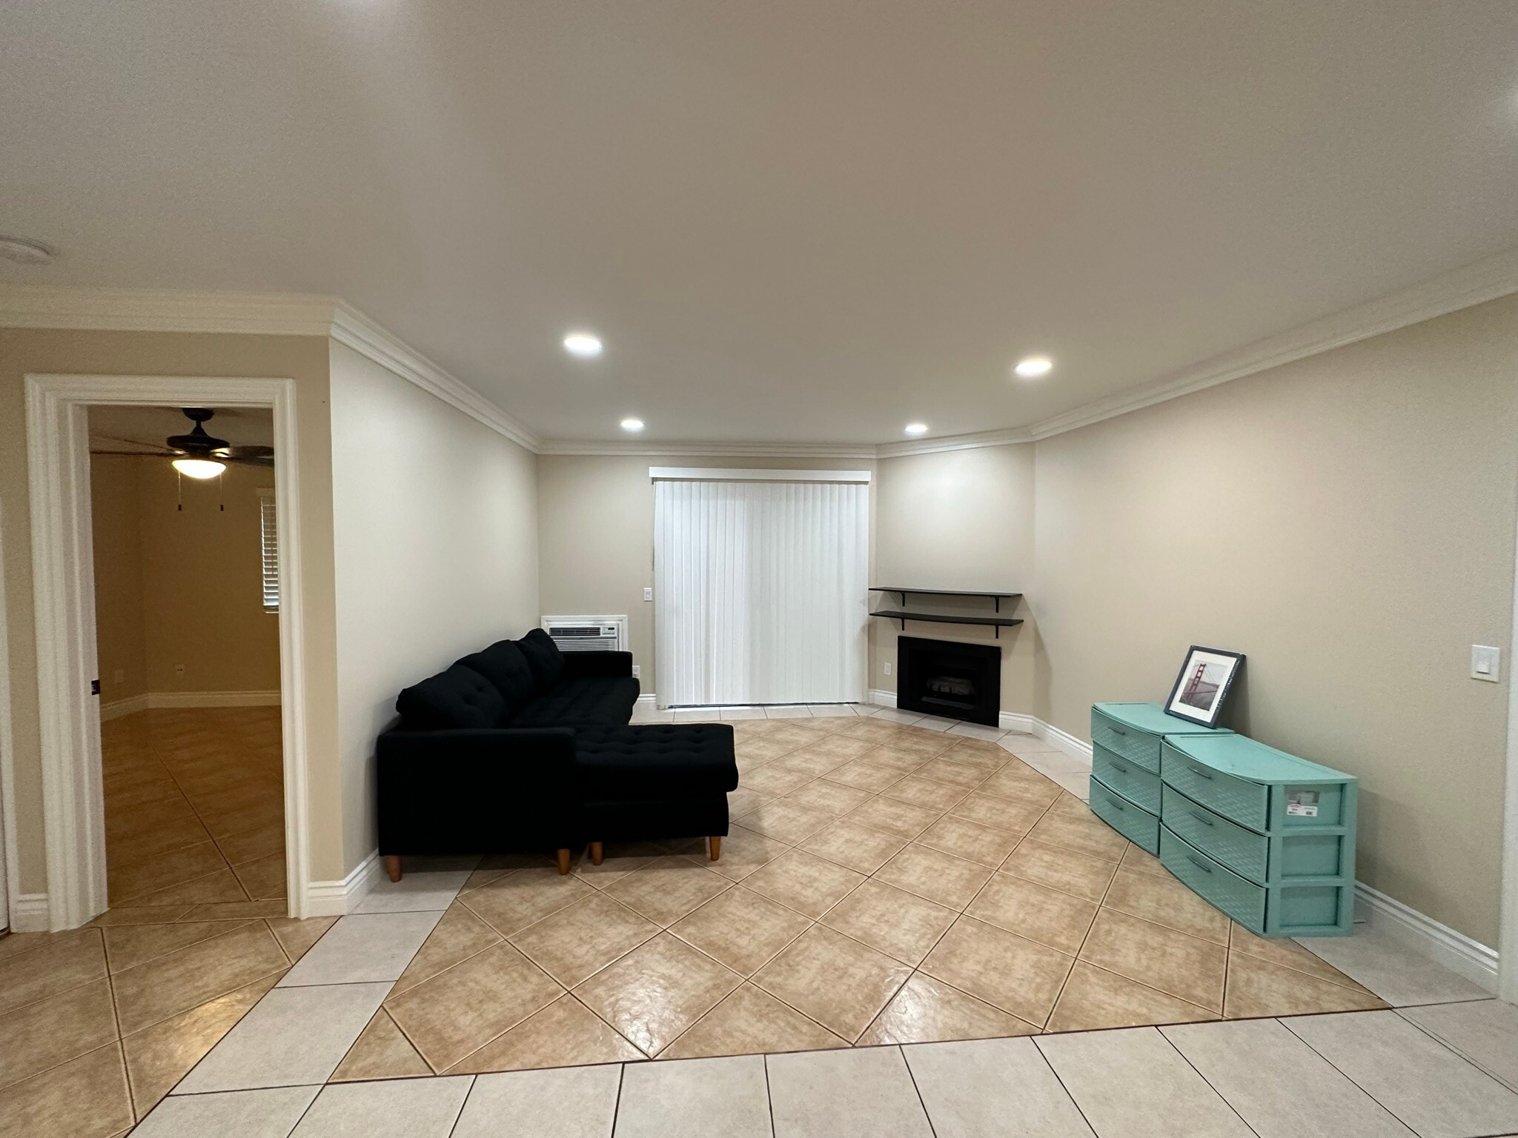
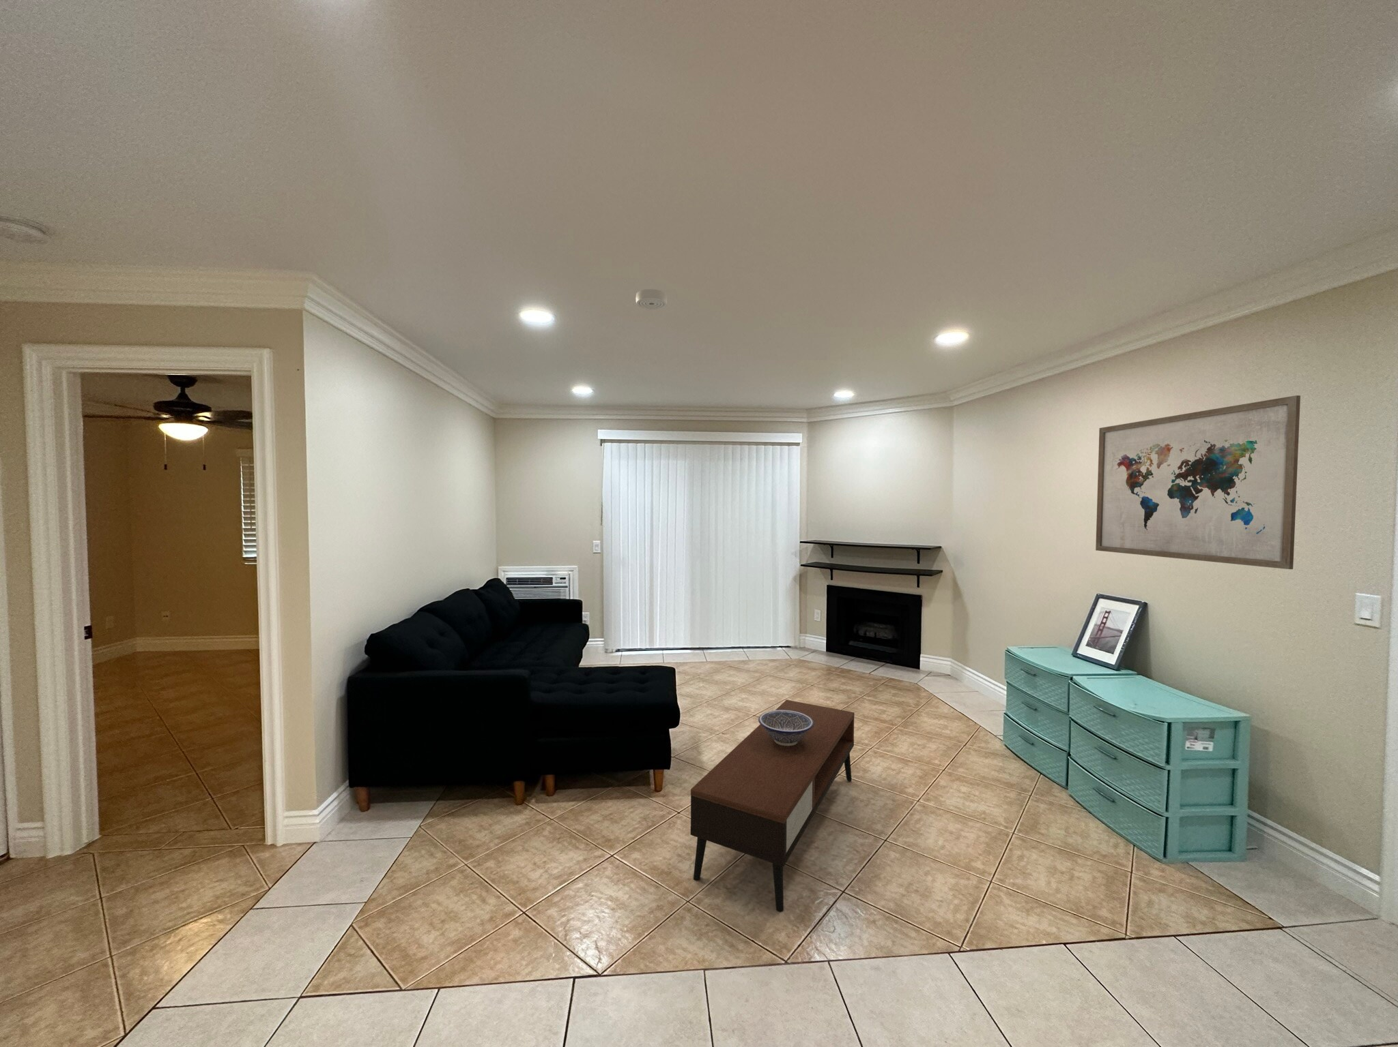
+ coffee table [690,699,855,913]
+ decorative bowl [757,709,815,746]
+ smoke detector [635,288,667,310]
+ wall art [1095,395,1301,570]
